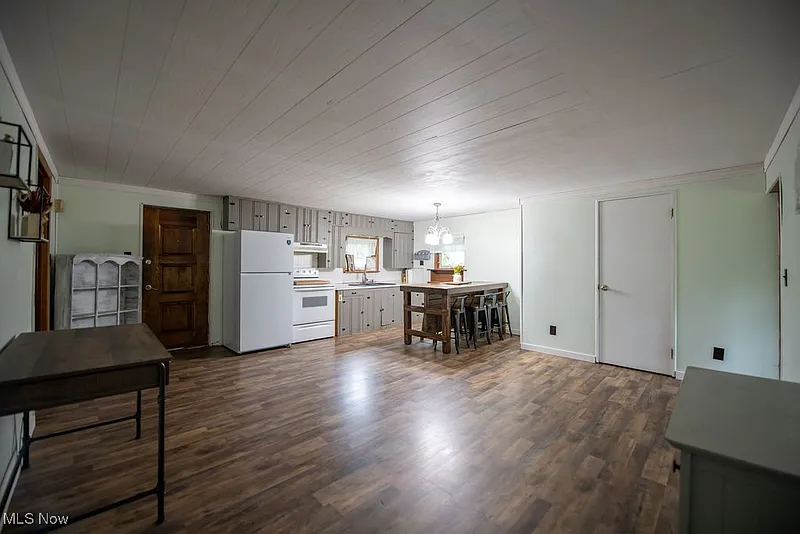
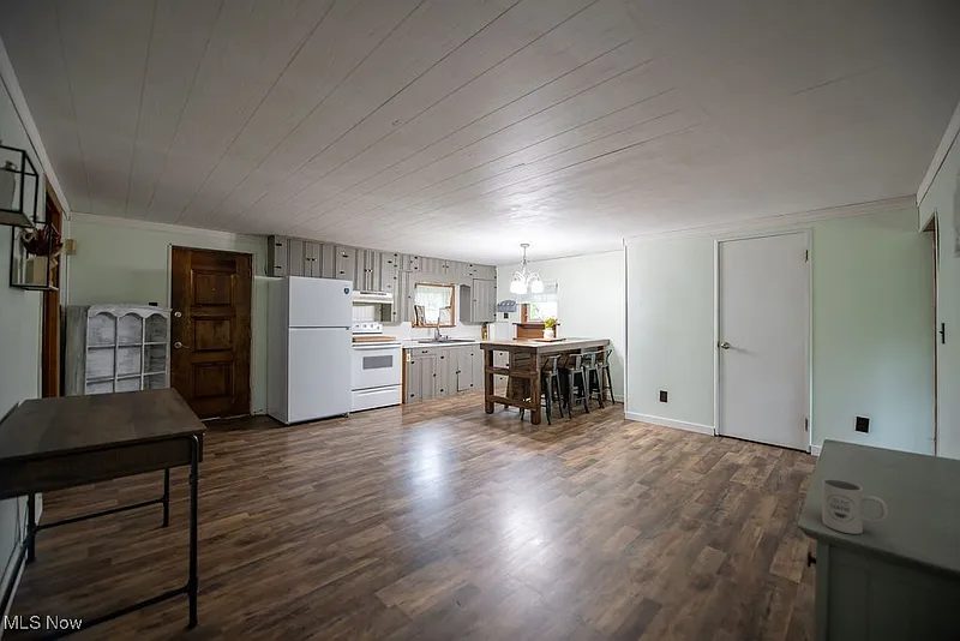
+ mug [821,478,889,535]
